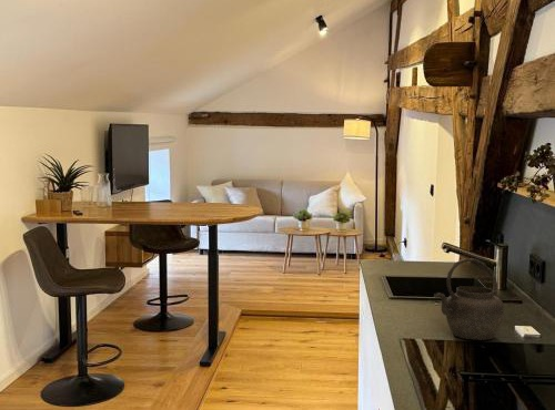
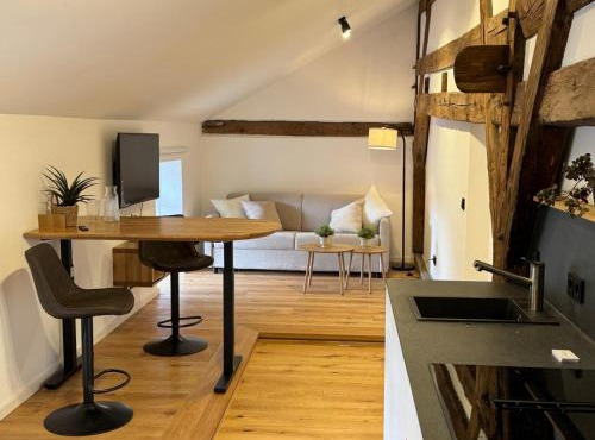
- kettle [433,257,505,341]
